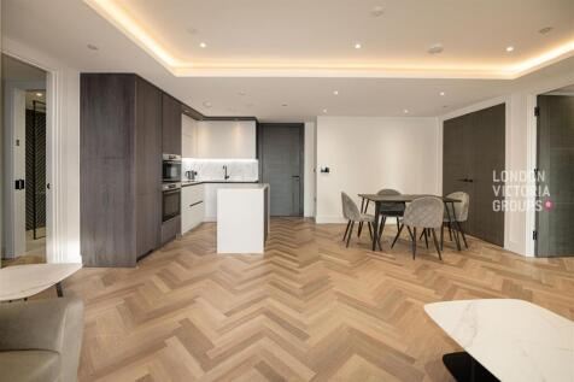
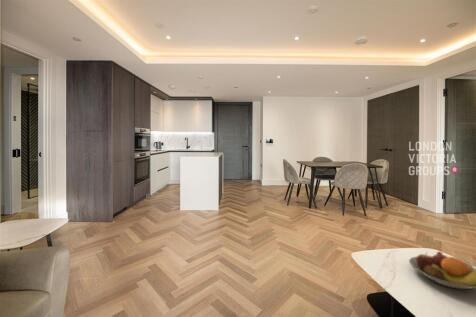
+ fruit bowl [408,251,476,290]
